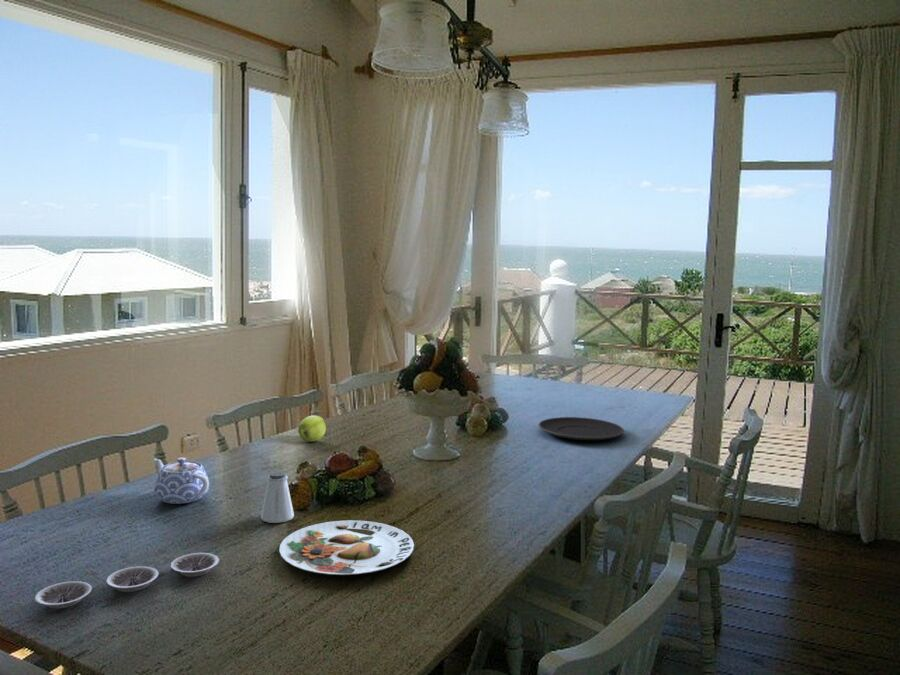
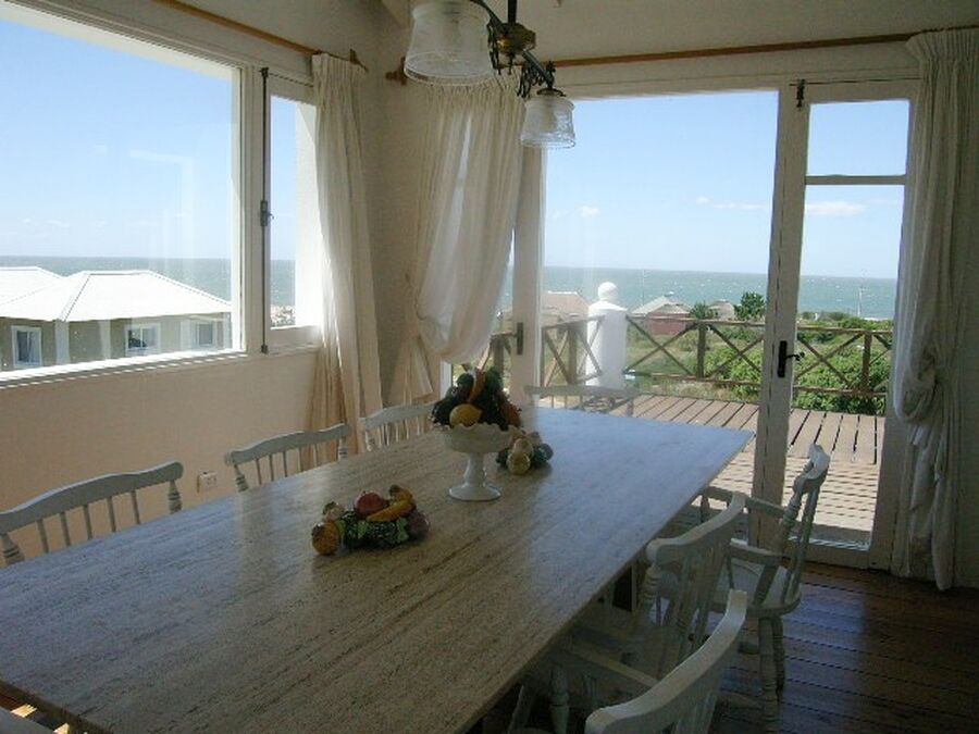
- apple [297,414,327,442]
- teapot [153,457,210,505]
- plate [34,552,220,609]
- saltshaker [260,470,295,524]
- plate [537,416,625,441]
- plate [278,519,415,576]
